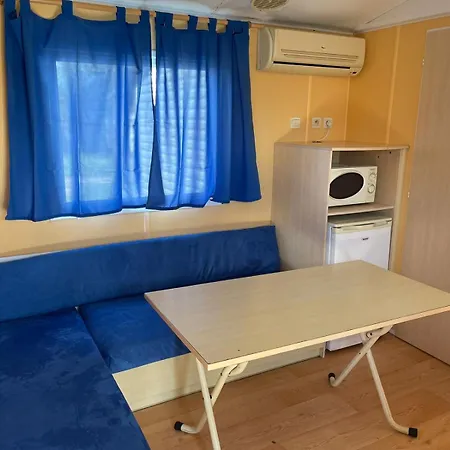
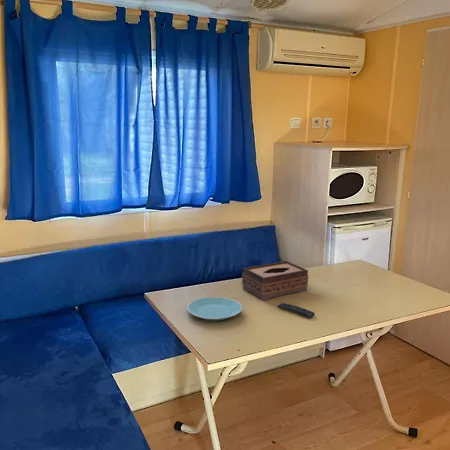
+ tissue box [241,260,309,301]
+ remote control [276,302,316,319]
+ plate [186,296,243,322]
